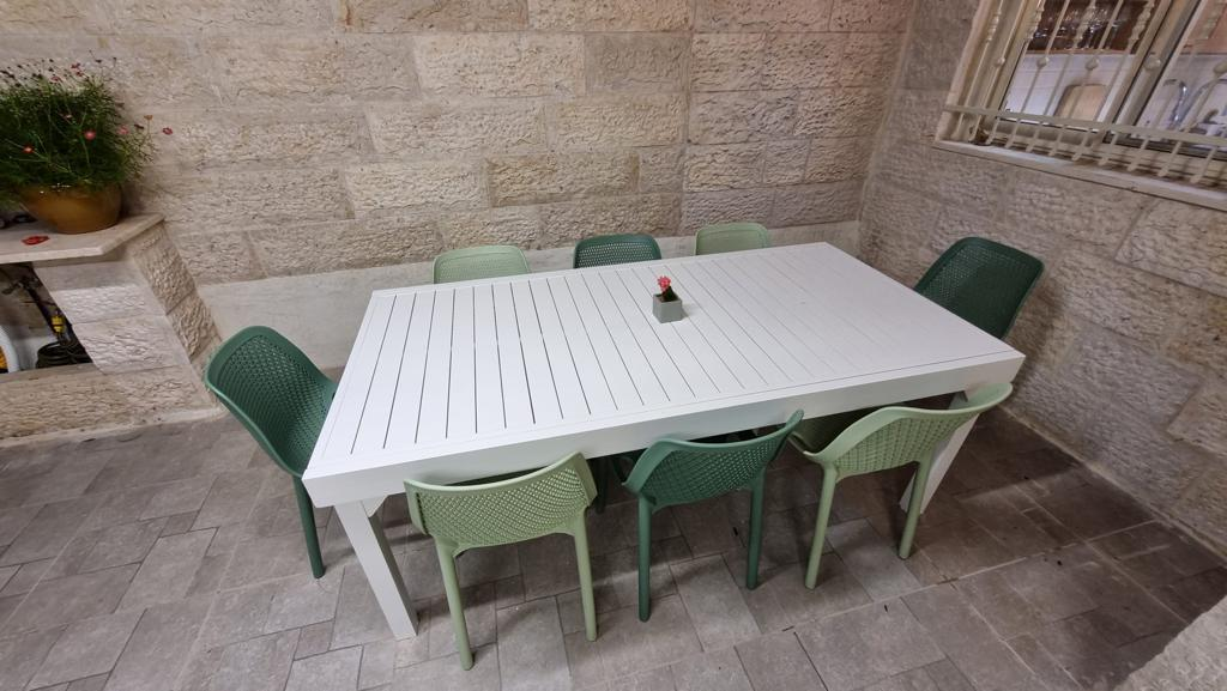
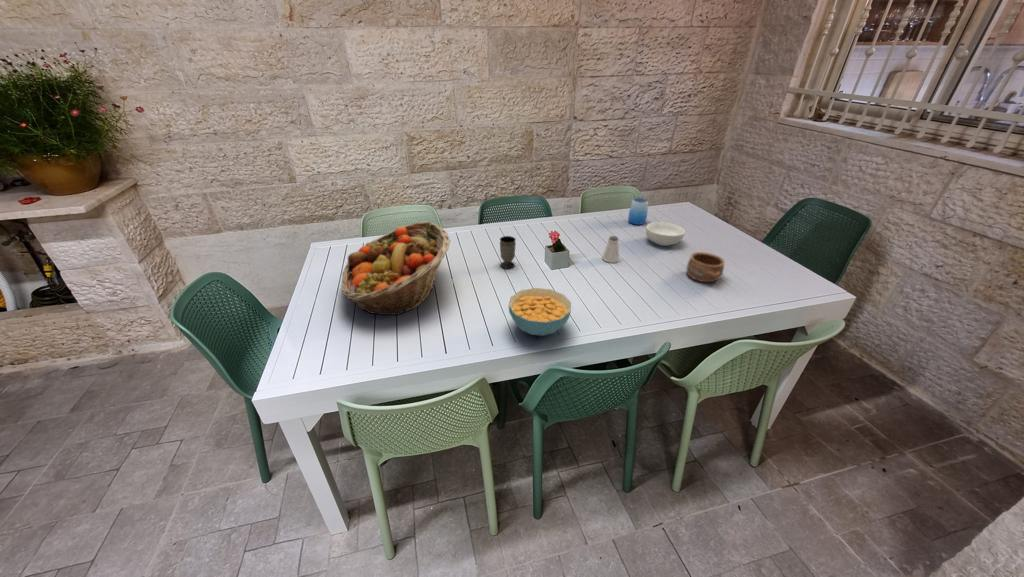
+ cereal bowl [507,287,572,337]
+ fruit basket [340,221,451,317]
+ pottery [686,251,726,283]
+ cup [627,197,649,226]
+ cup [499,235,517,269]
+ cereal bowl [645,221,686,247]
+ saltshaker [601,235,620,264]
